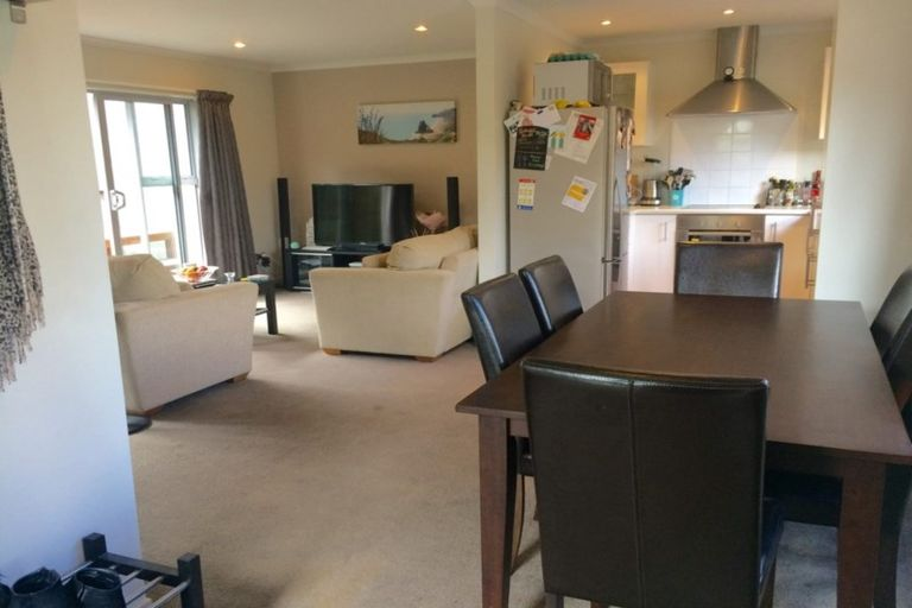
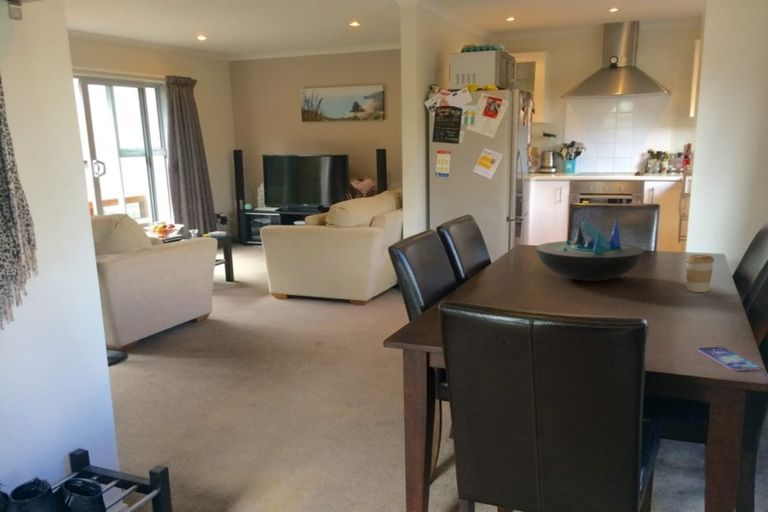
+ decorative bowl [535,219,645,282]
+ coffee cup [684,254,715,293]
+ smartphone [697,346,762,372]
